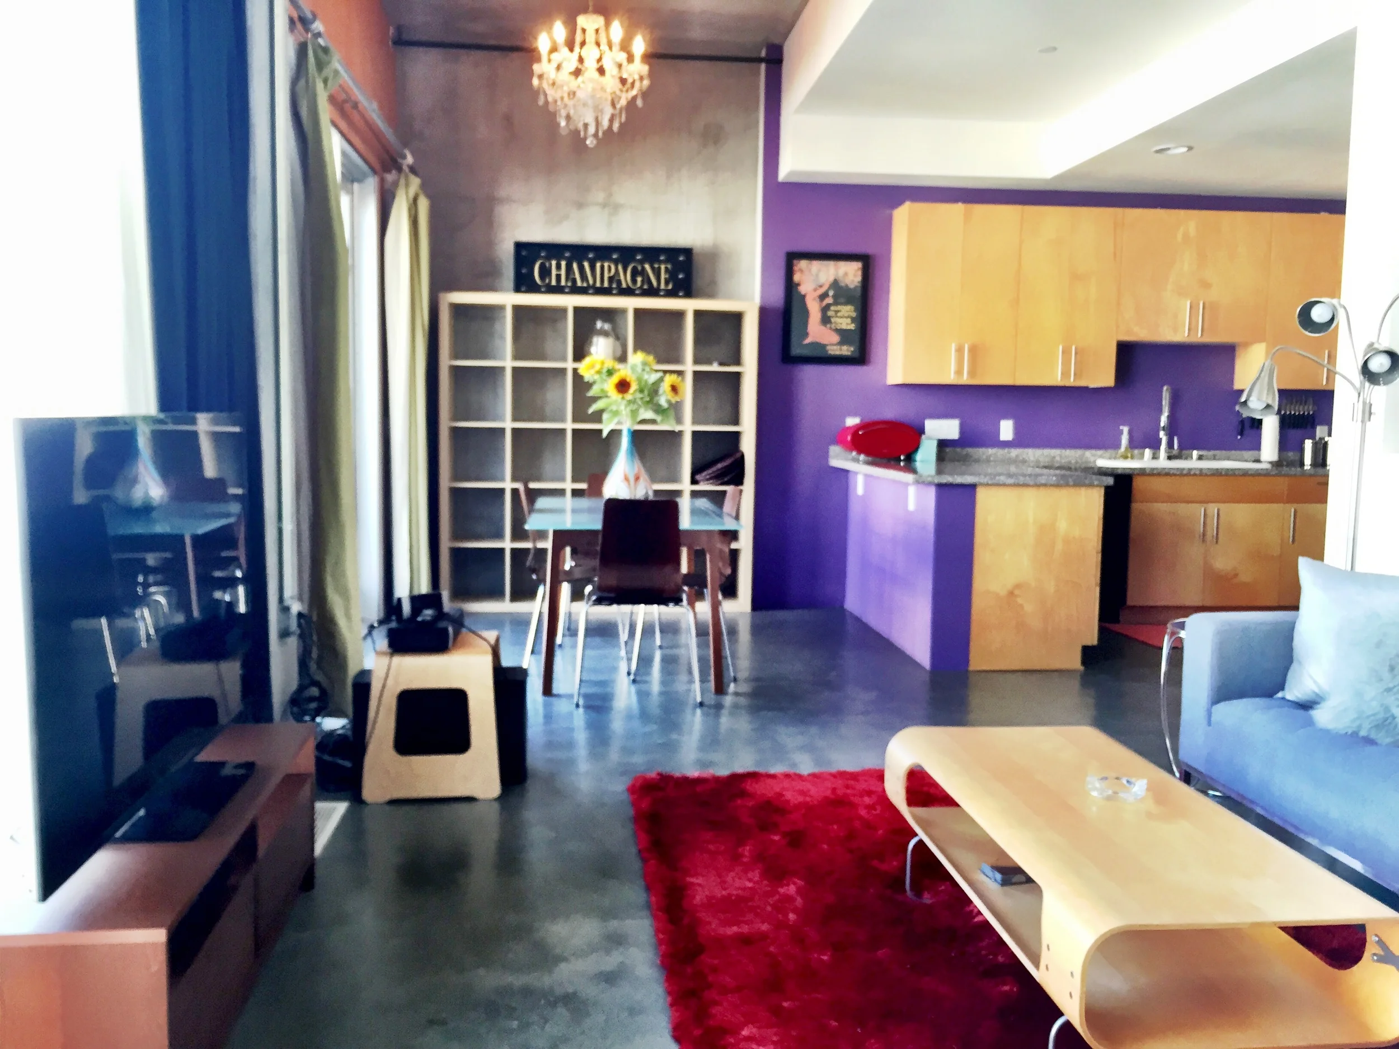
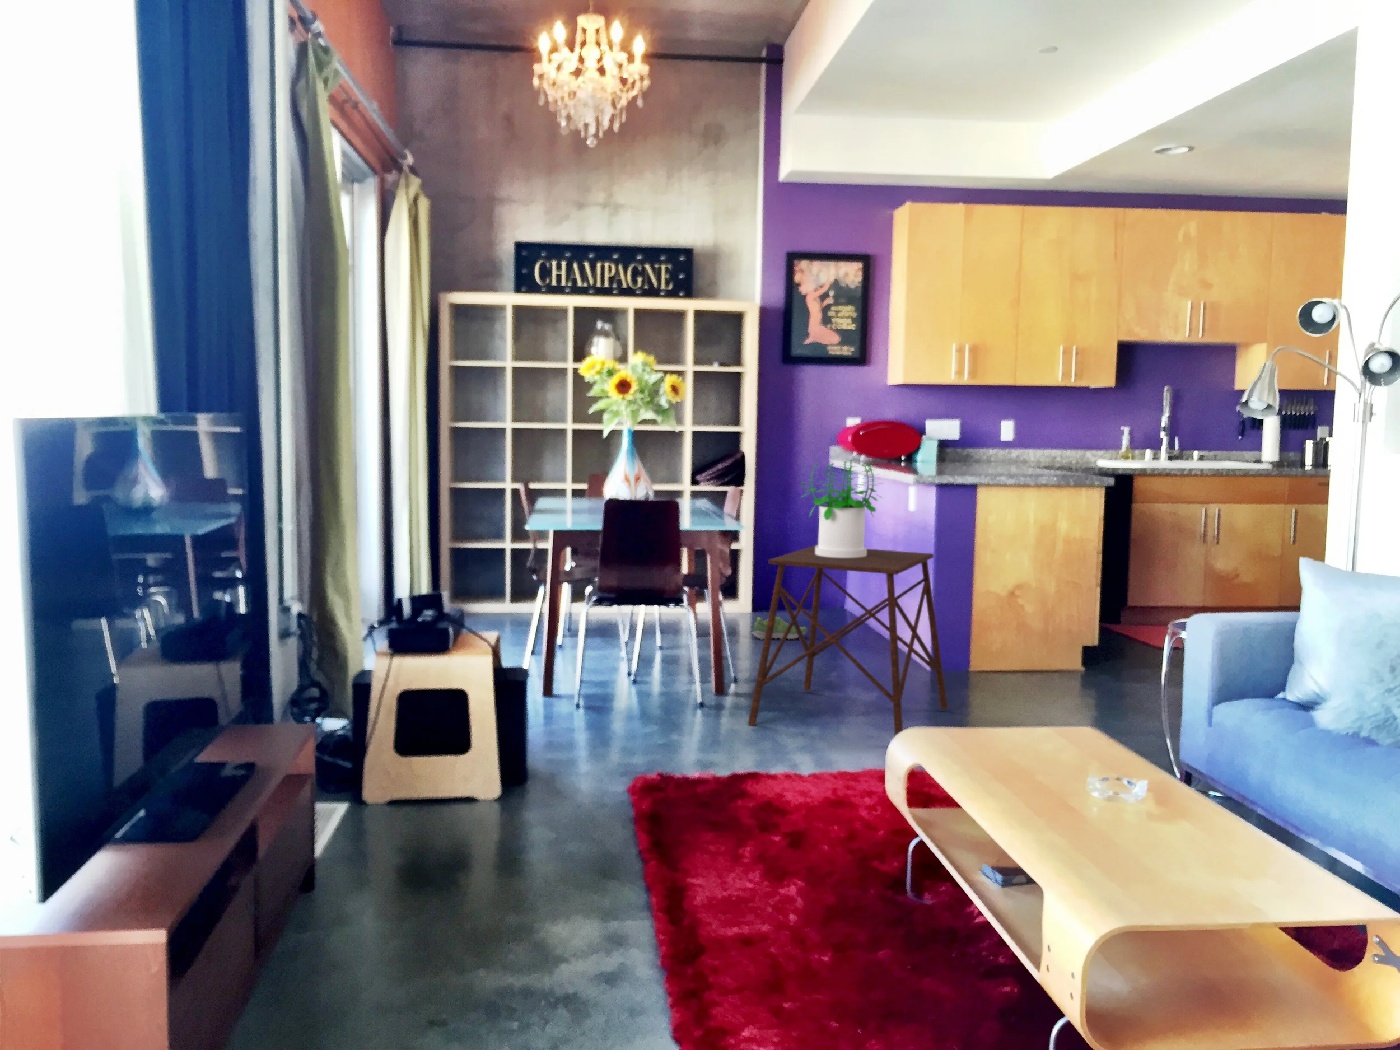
+ side table [747,545,949,737]
+ shoe [752,615,808,640]
+ potted plant [799,459,884,558]
